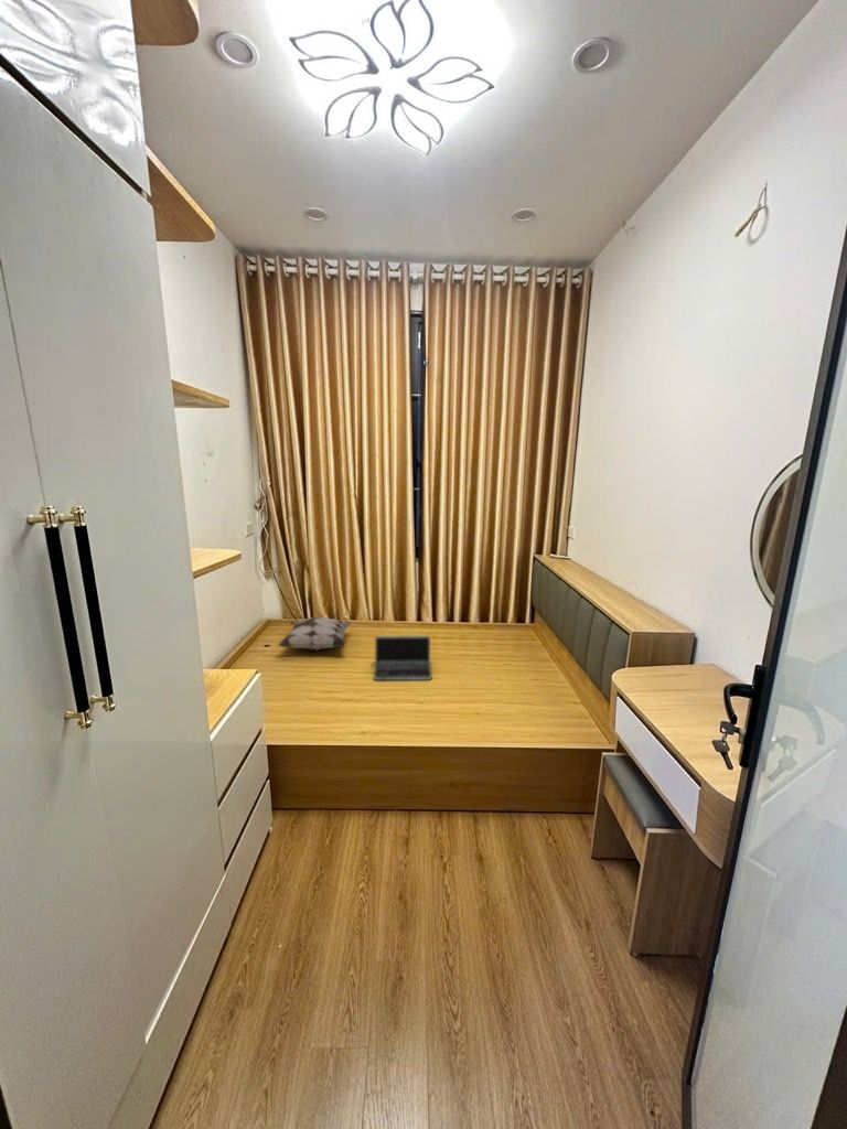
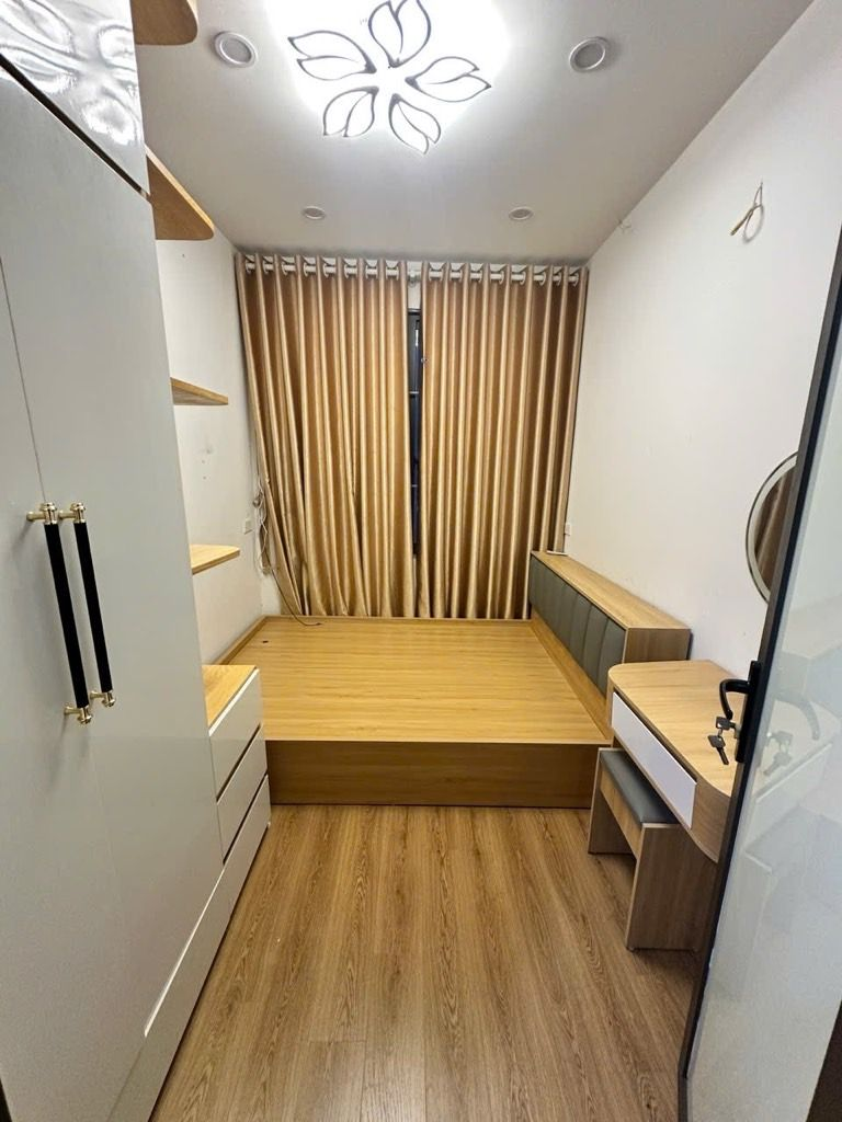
- laptop [371,635,432,681]
- decorative pillow [277,616,353,652]
